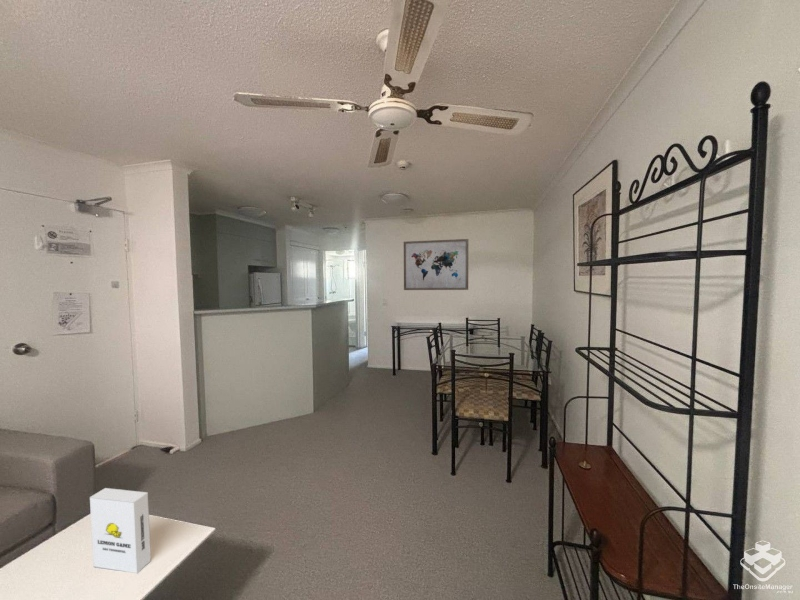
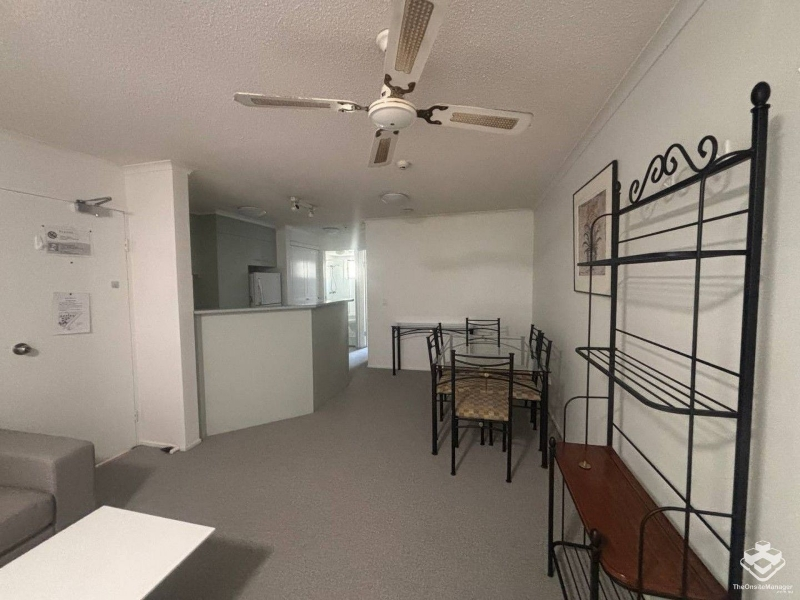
- board game [89,487,152,574]
- wall art [403,238,469,291]
